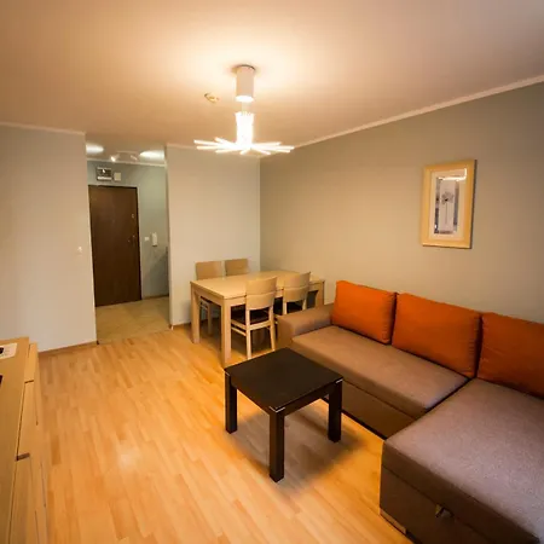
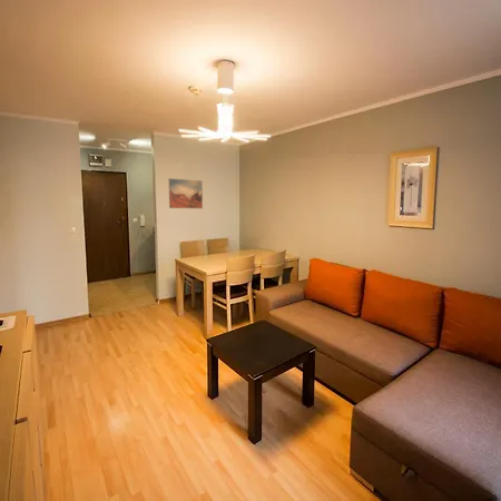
+ wall art [168,177,204,209]
